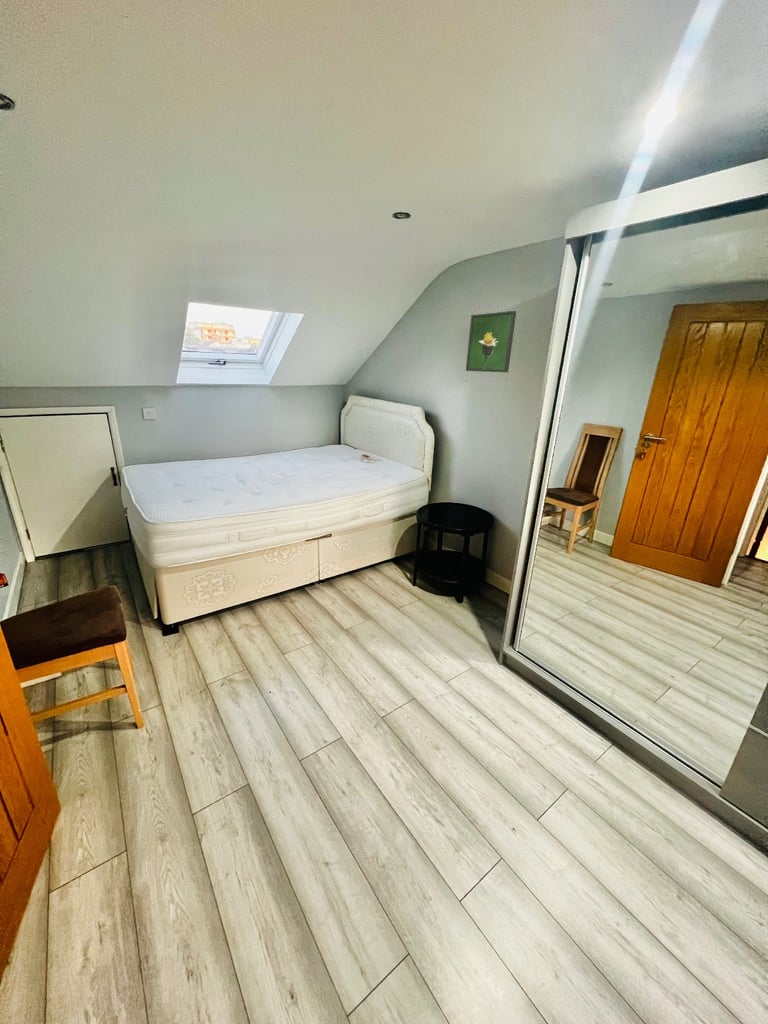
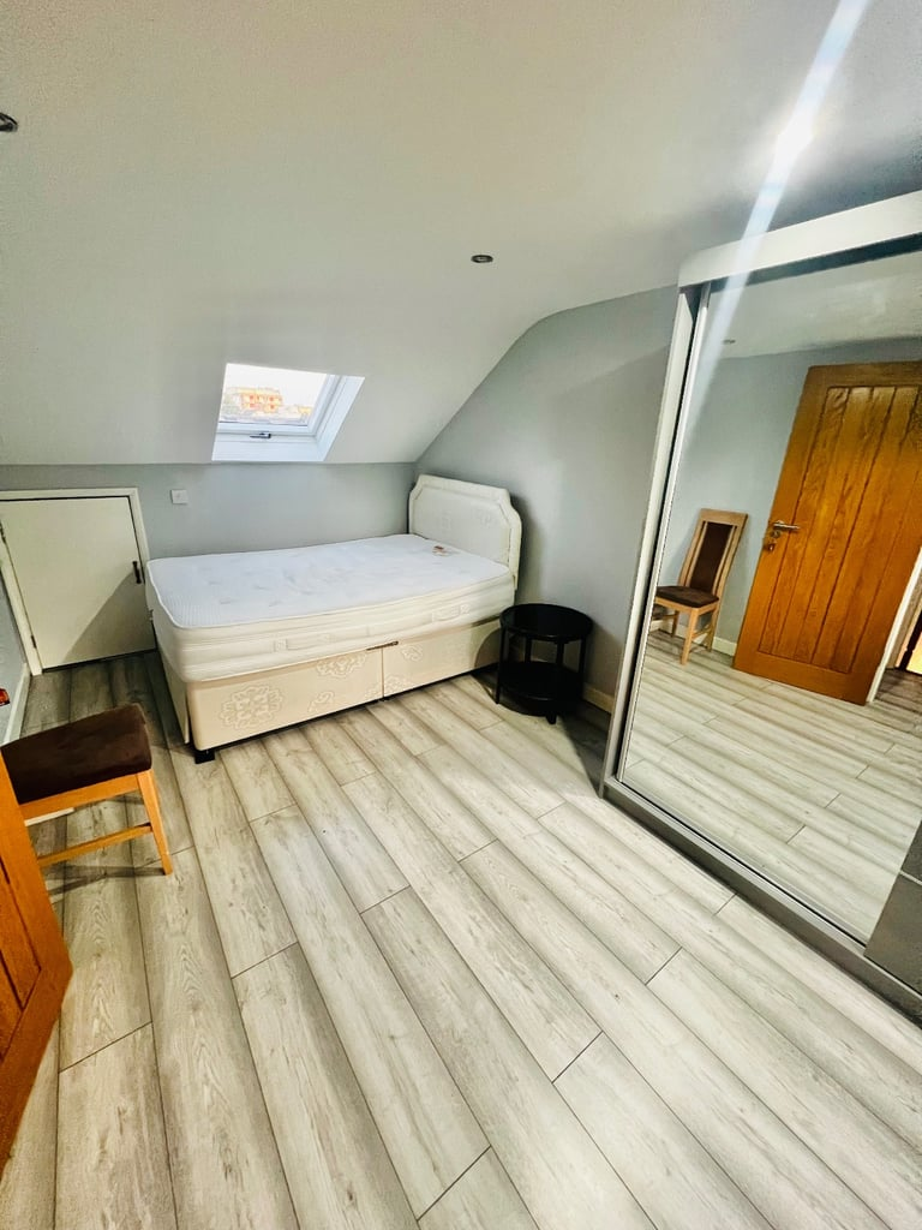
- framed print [465,310,517,374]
